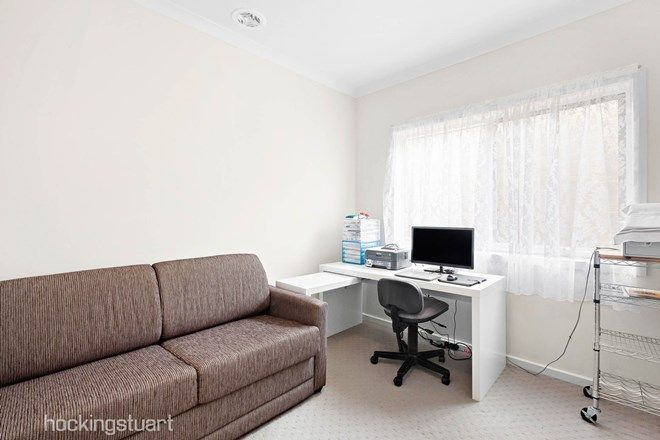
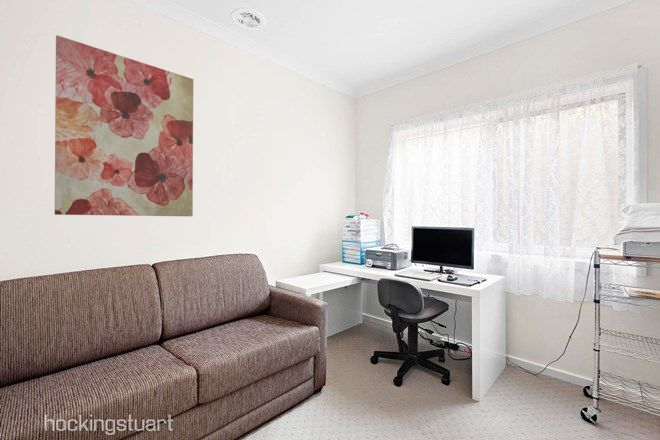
+ wall art [54,34,194,217]
